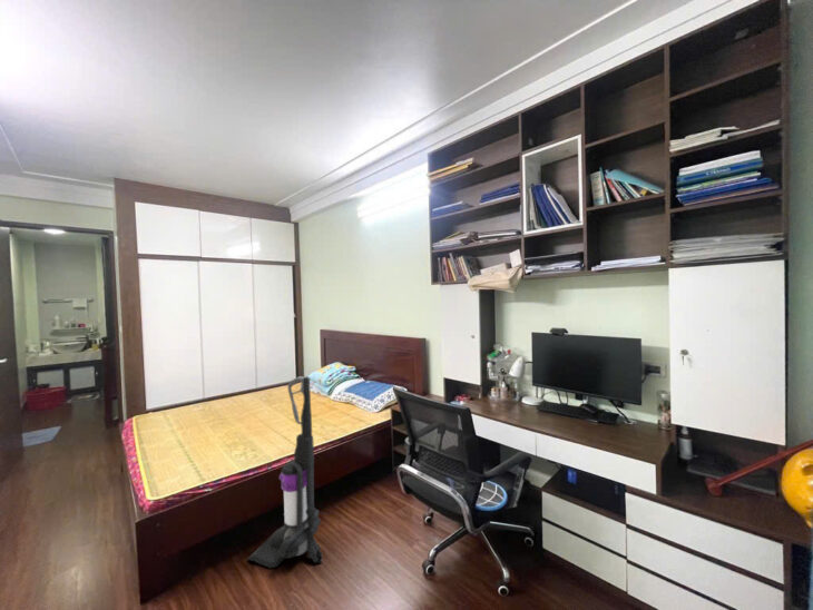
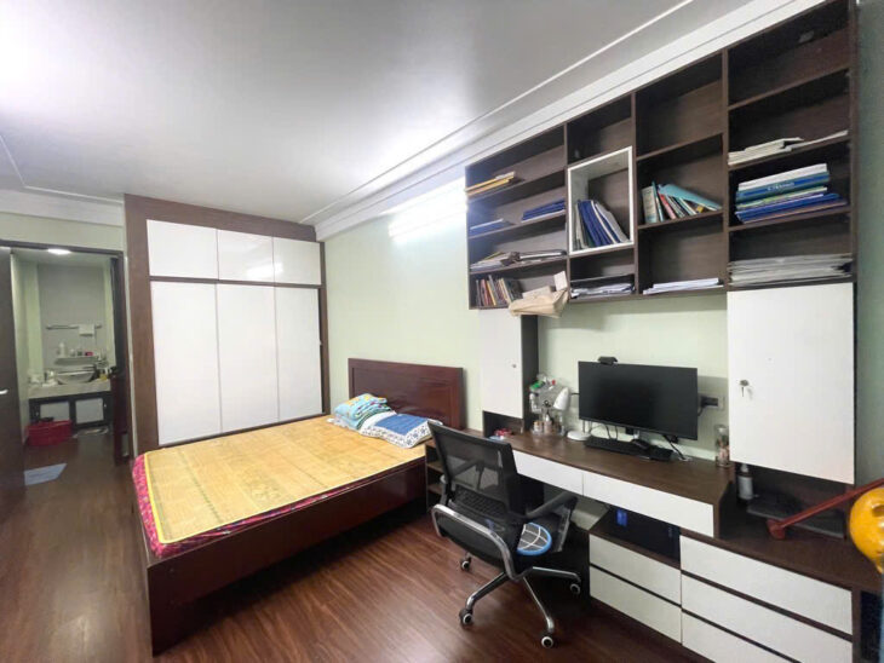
- vacuum cleaner [246,375,324,569]
